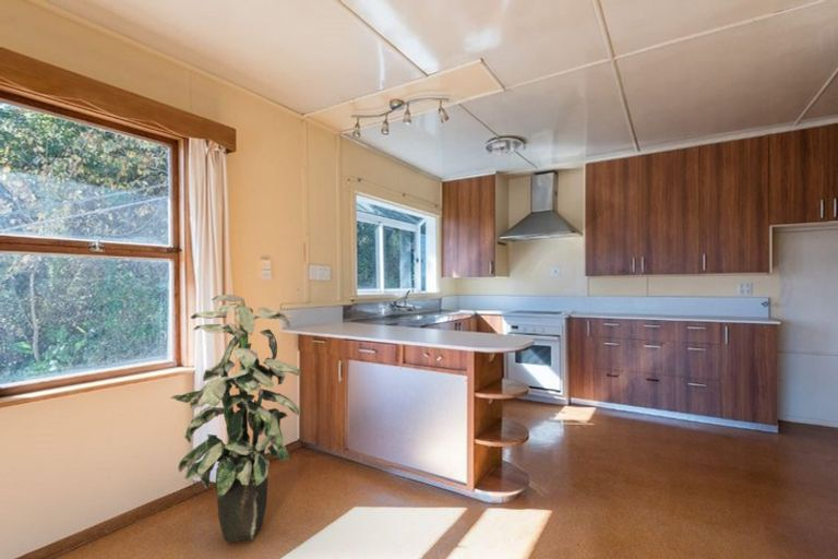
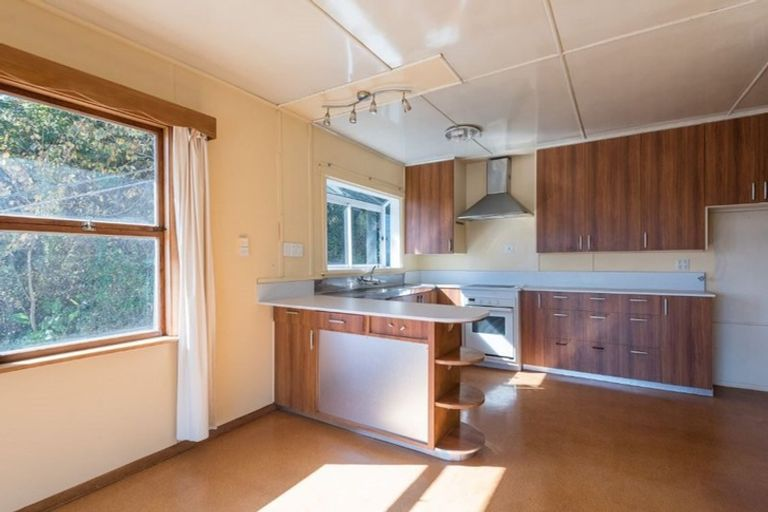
- indoor plant [169,294,301,543]
